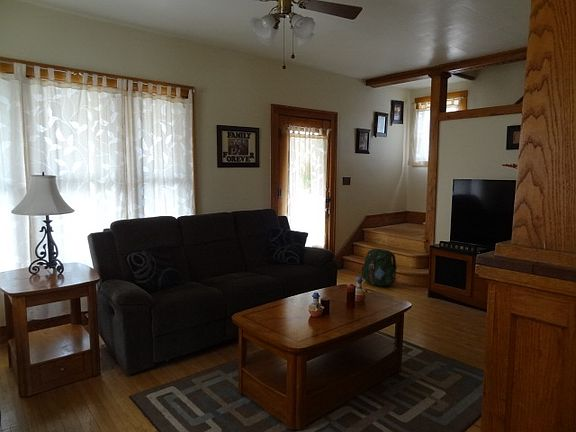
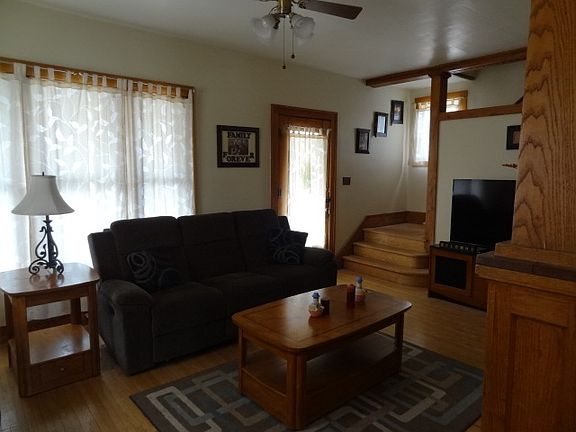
- backpack [360,248,398,287]
